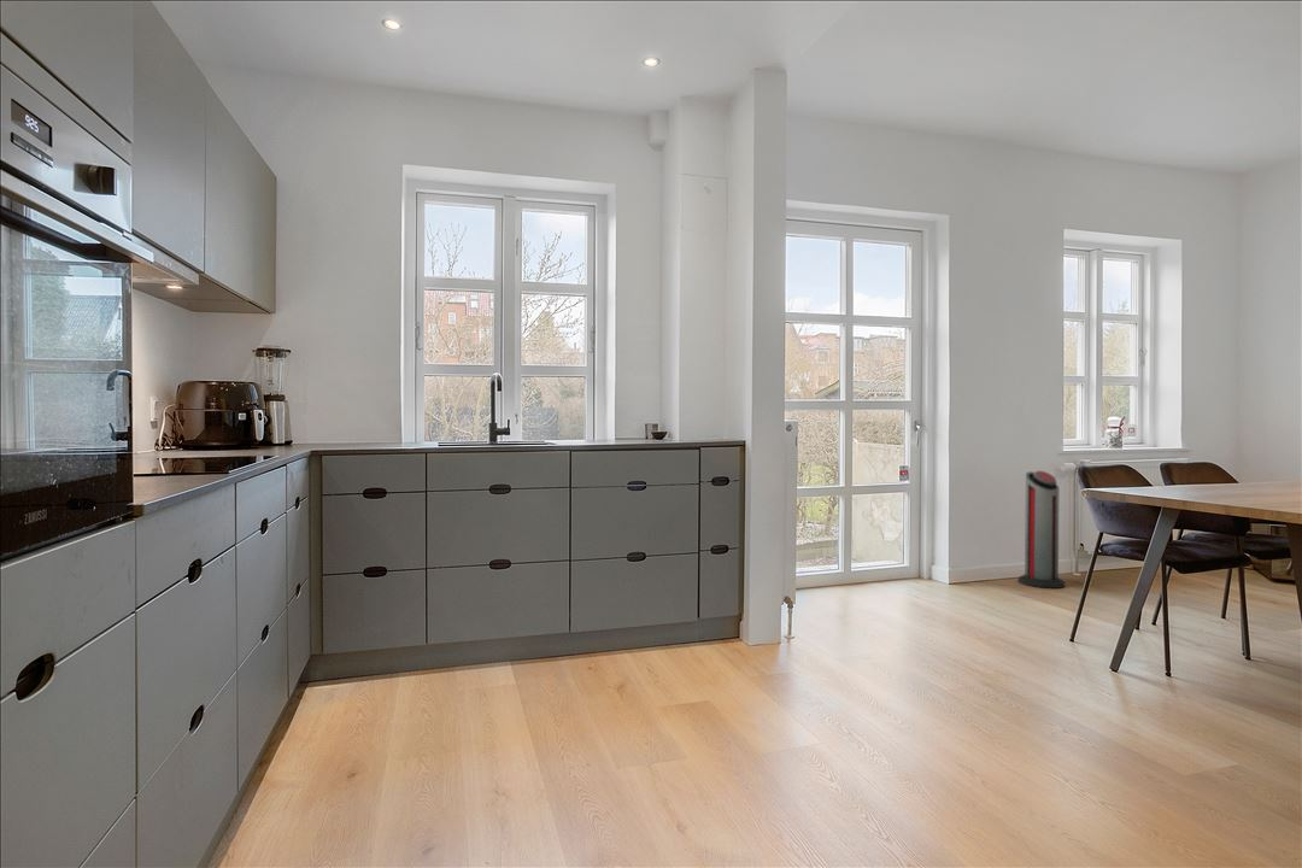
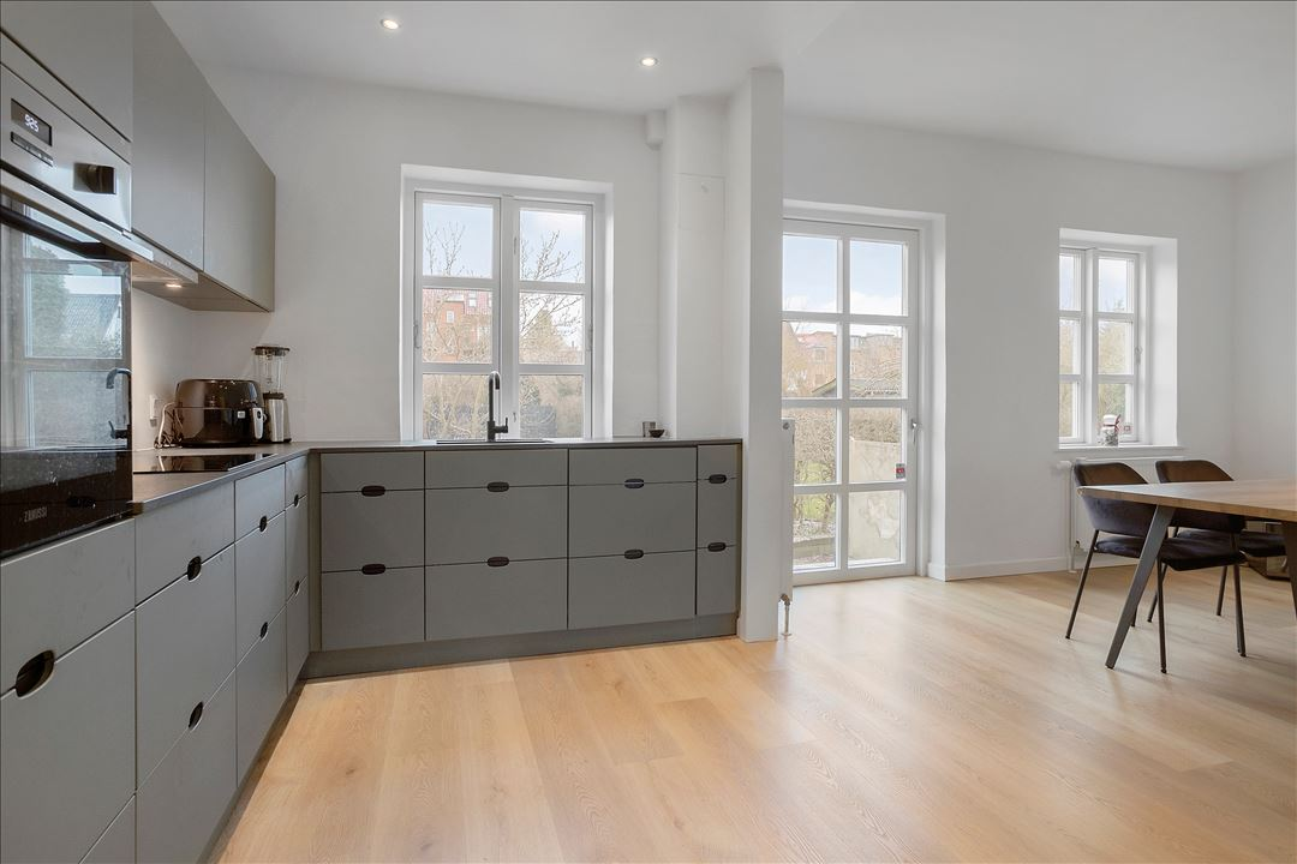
- air purifier [1017,470,1066,590]
